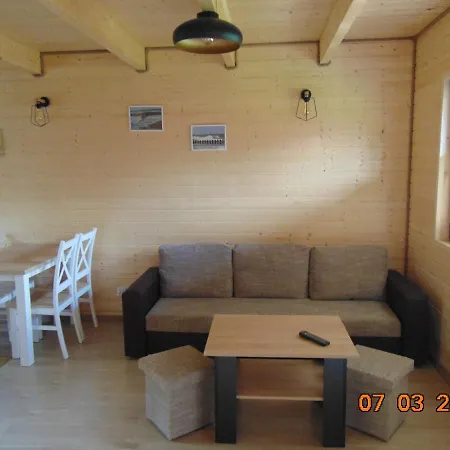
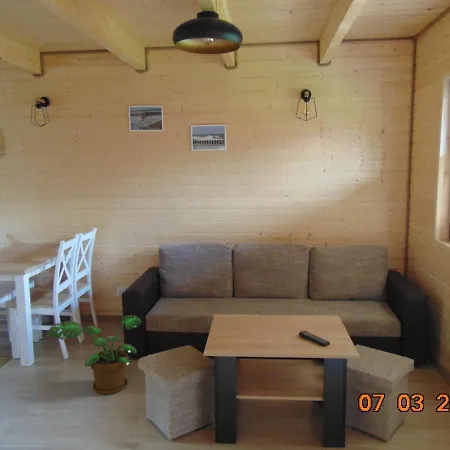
+ potted plant [46,314,142,395]
